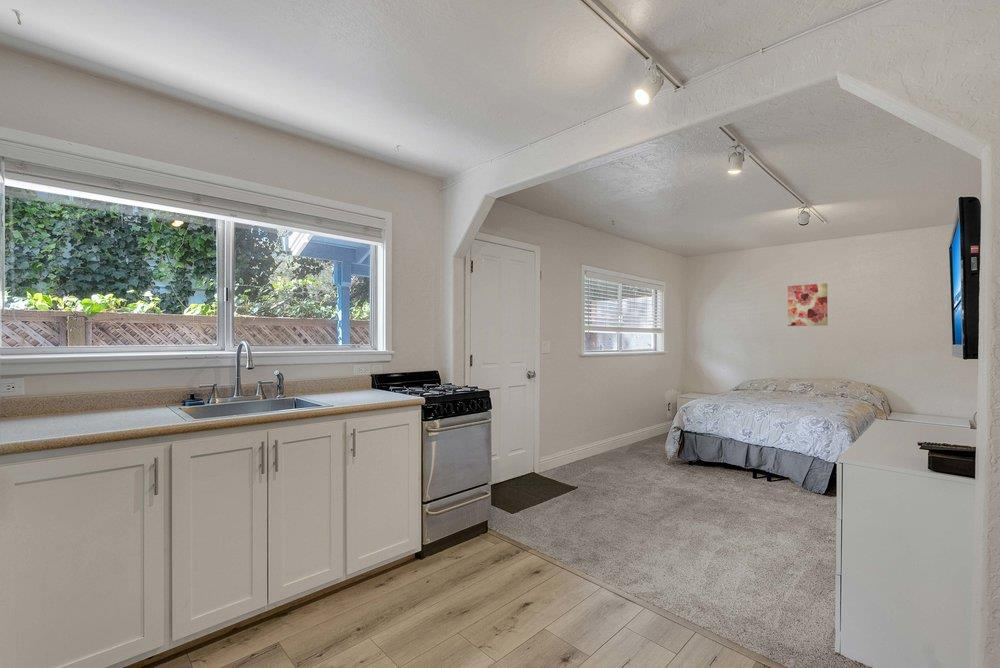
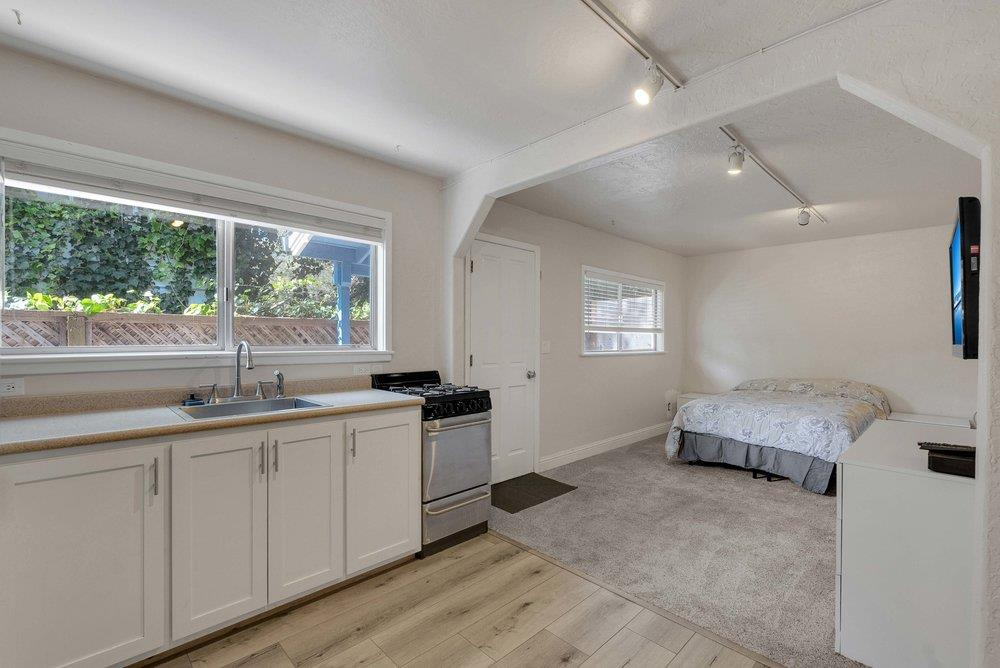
- wall art [787,282,829,327]
